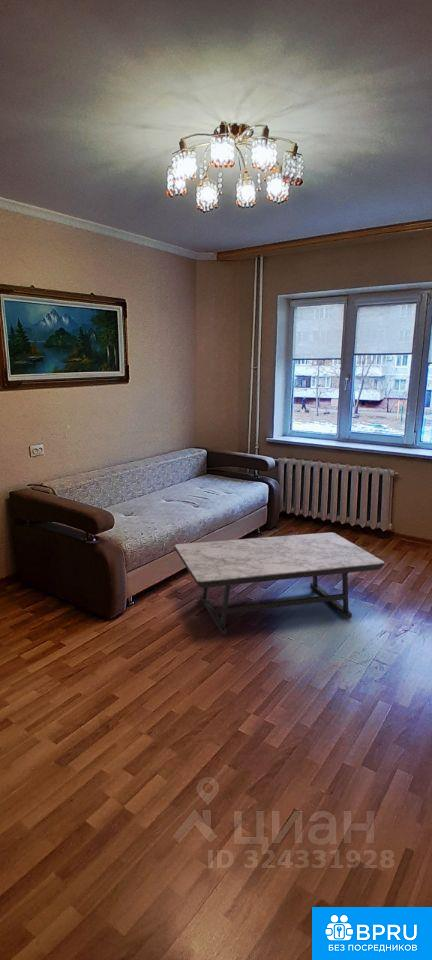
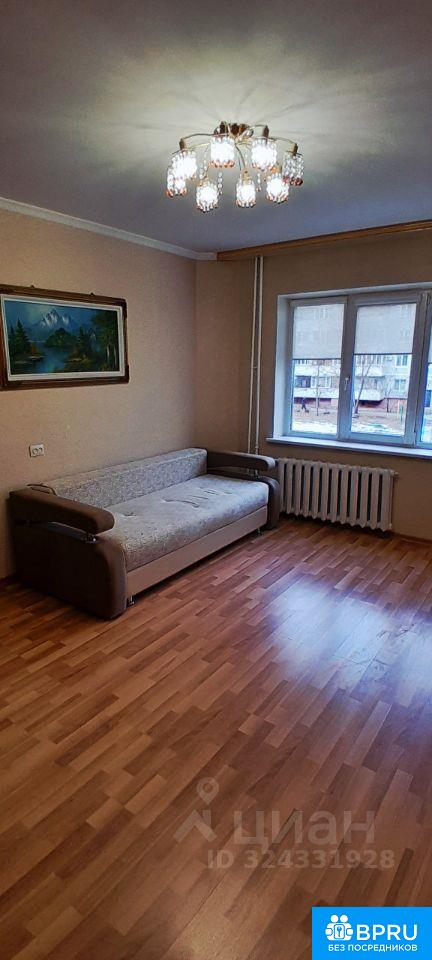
- coffee table [173,531,386,636]
